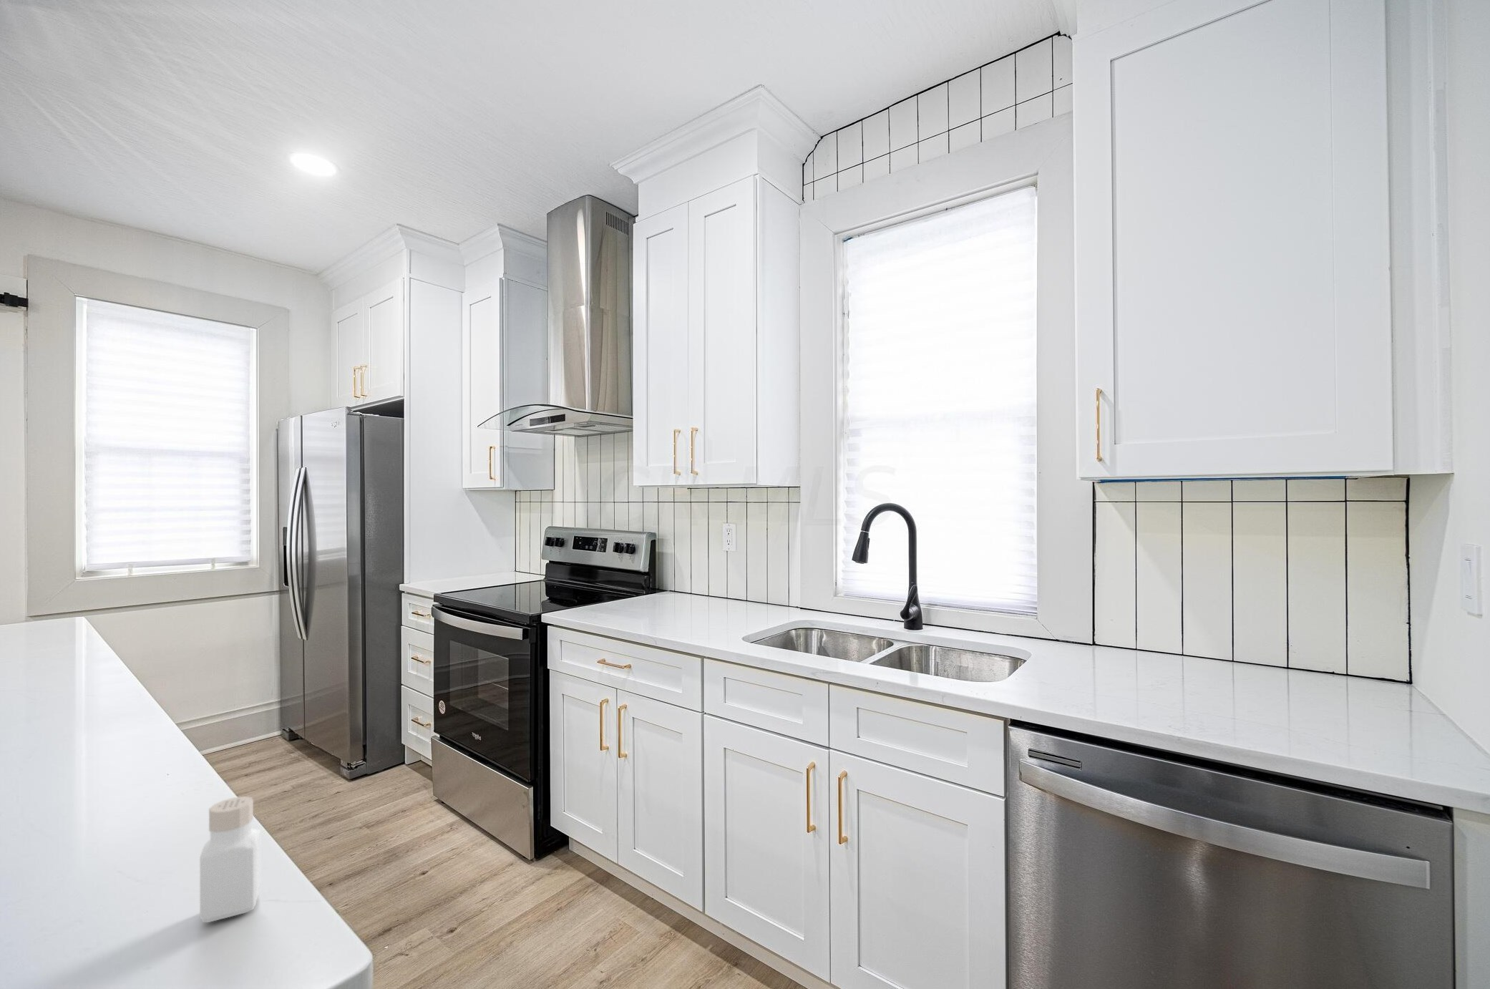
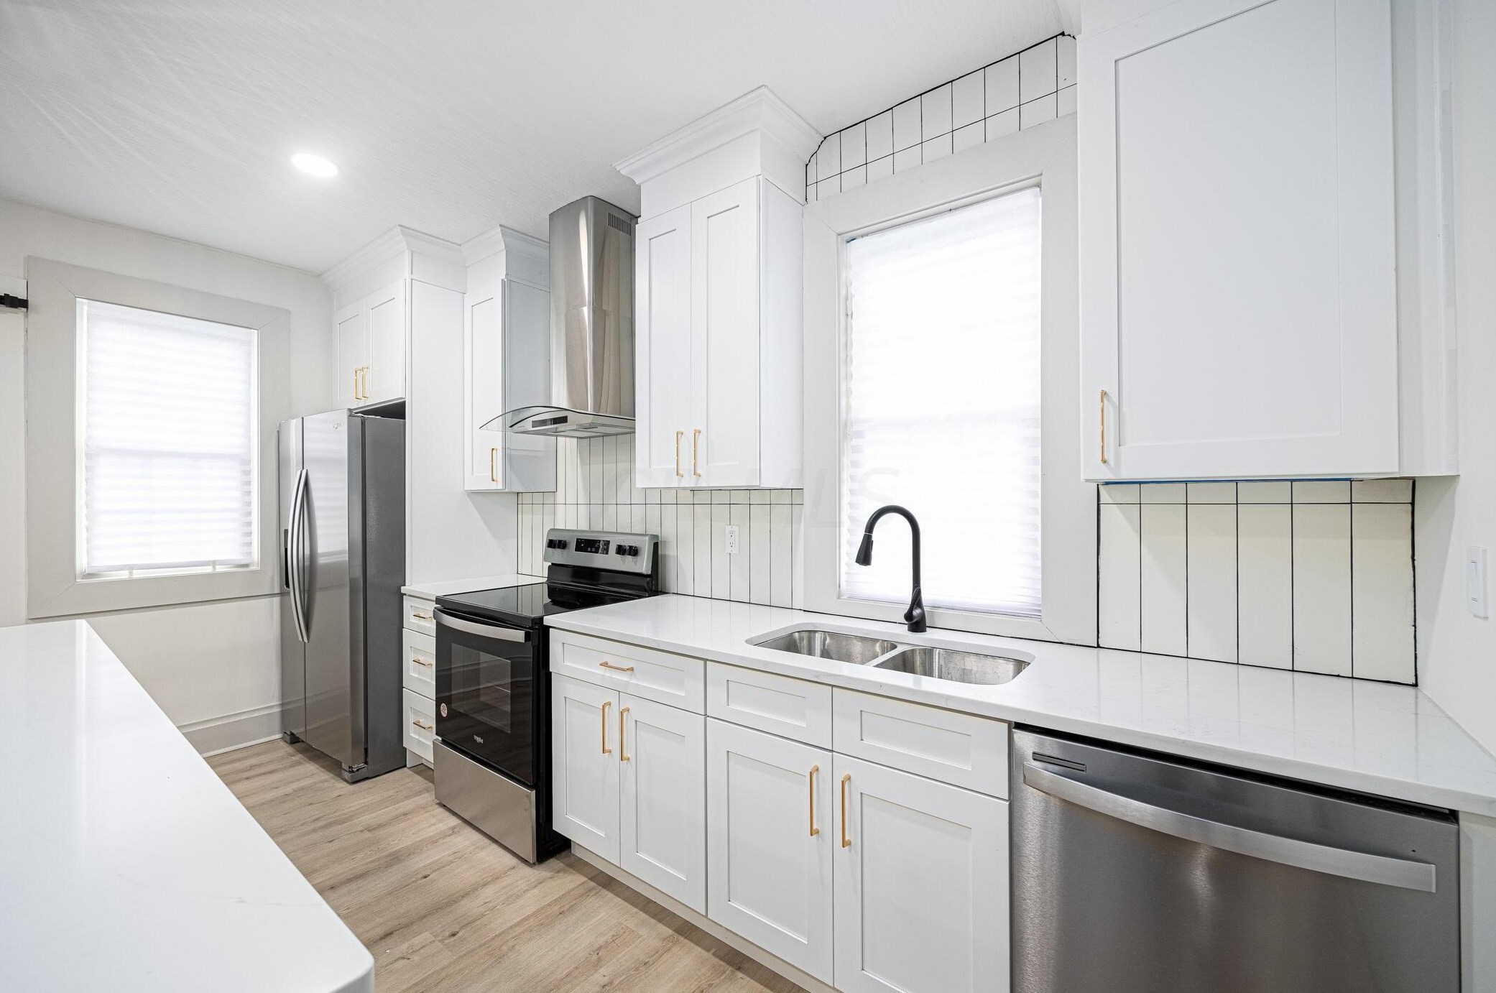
- pepper shaker [199,796,262,923]
